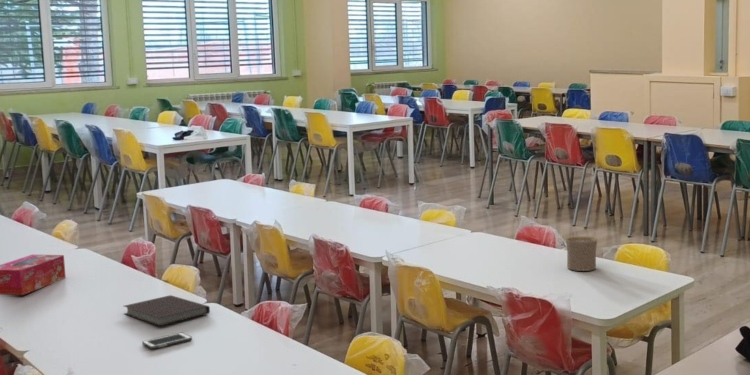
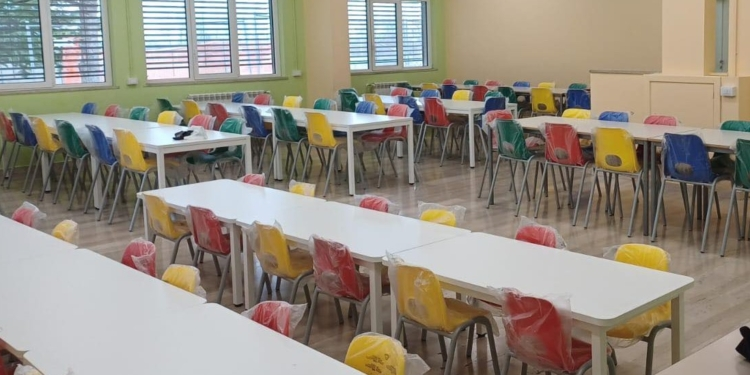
- cup [565,236,598,272]
- cell phone [141,332,193,350]
- tissue box [0,254,66,296]
- notebook [123,294,211,327]
